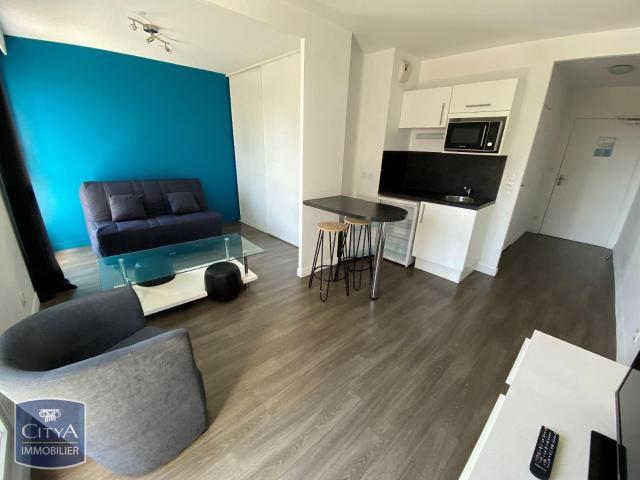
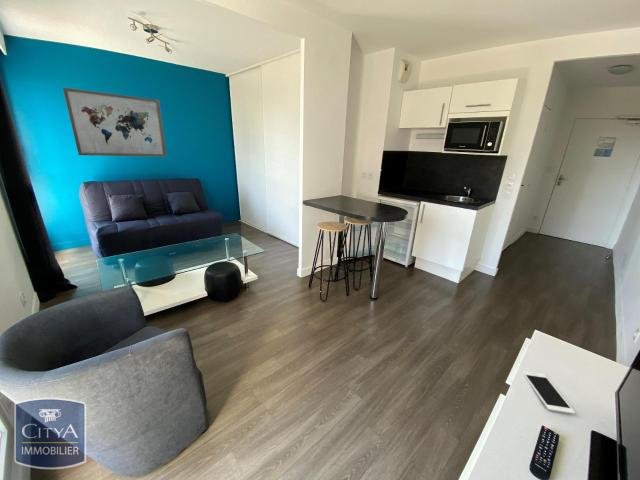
+ cell phone [521,370,576,415]
+ wall art [62,86,168,158]
